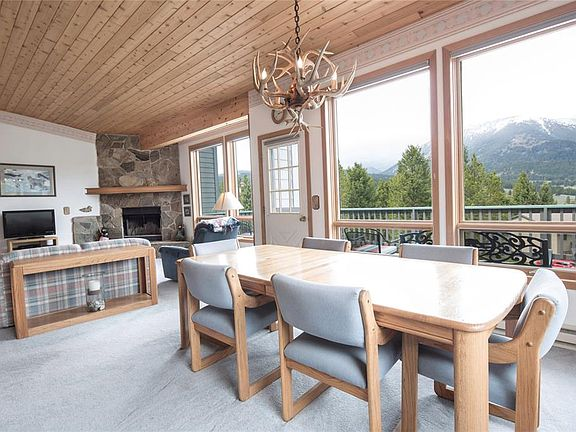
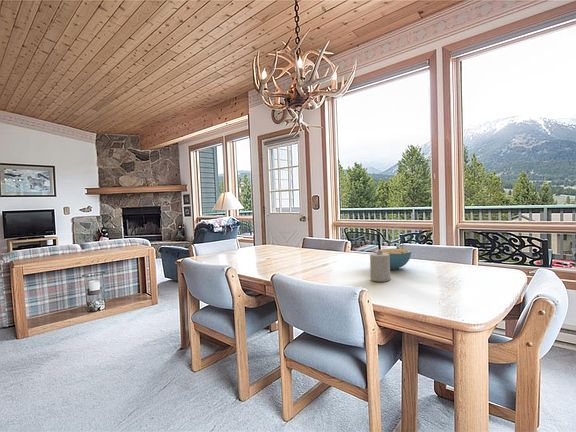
+ cereal bowl [374,248,412,270]
+ candle [369,249,392,283]
